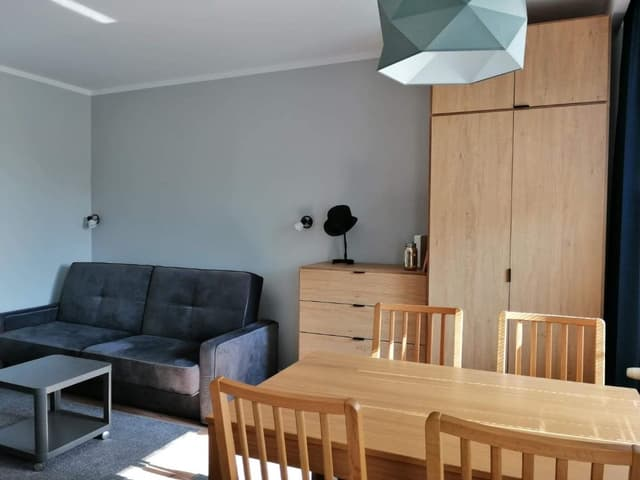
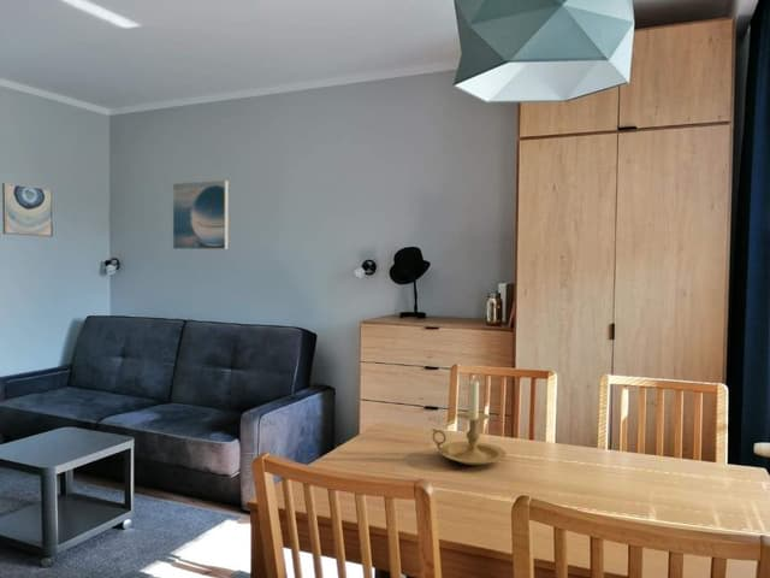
+ candle holder [431,377,508,466]
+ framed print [172,179,230,250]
+ wall art [1,182,54,238]
